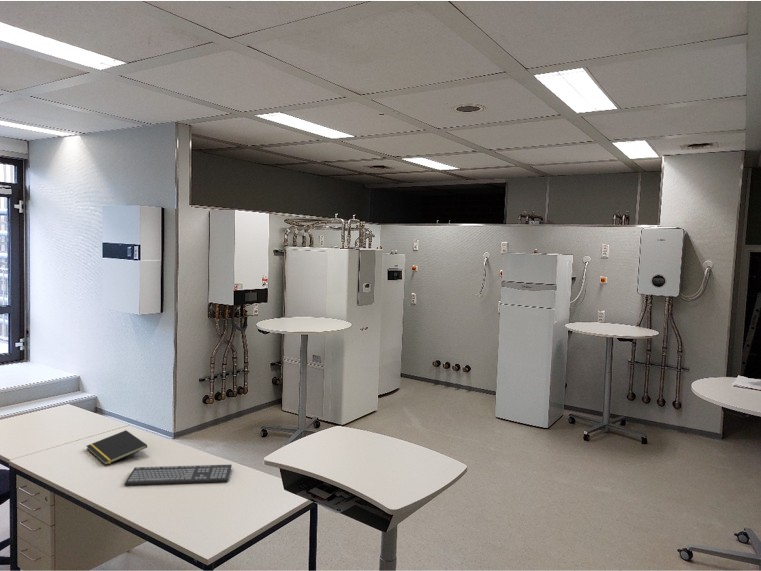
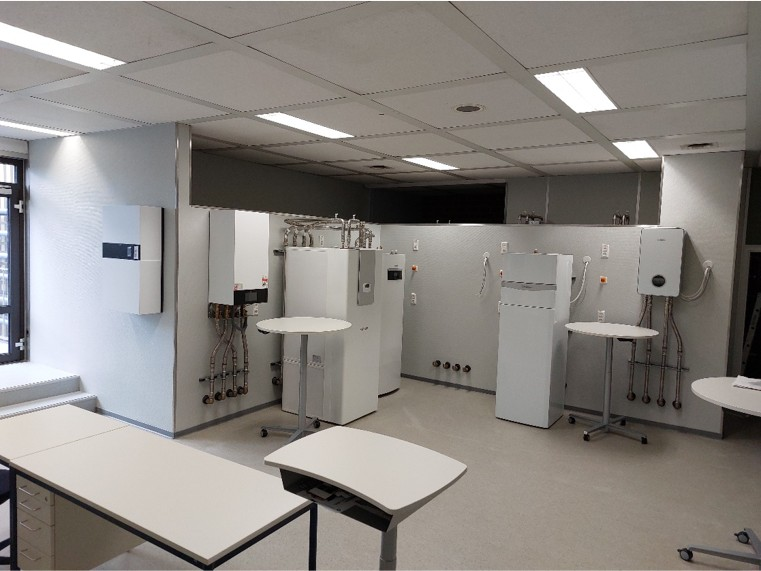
- notepad [86,429,148,466]
- keyboard [124,464,233,486]
